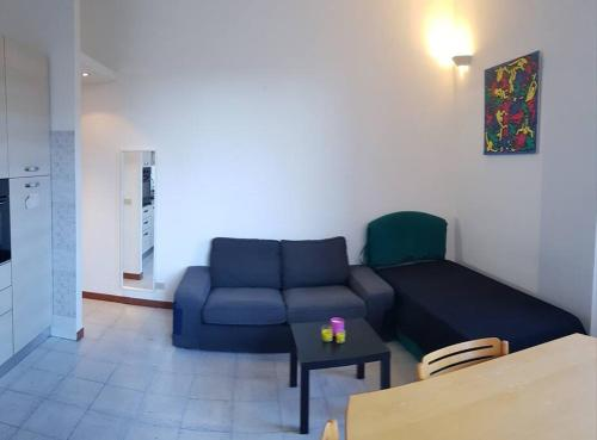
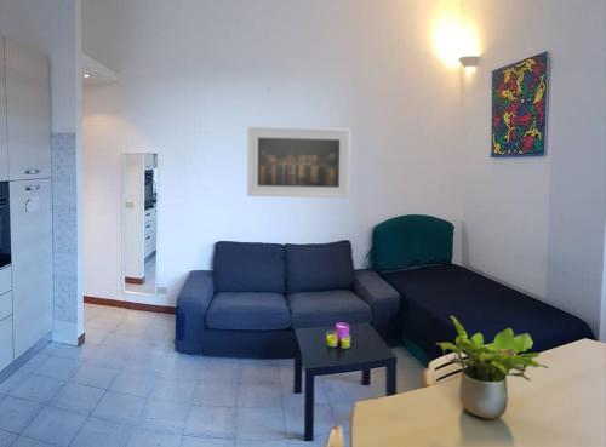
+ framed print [246,126,351,199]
+ potted plant [435,315,550,420]
